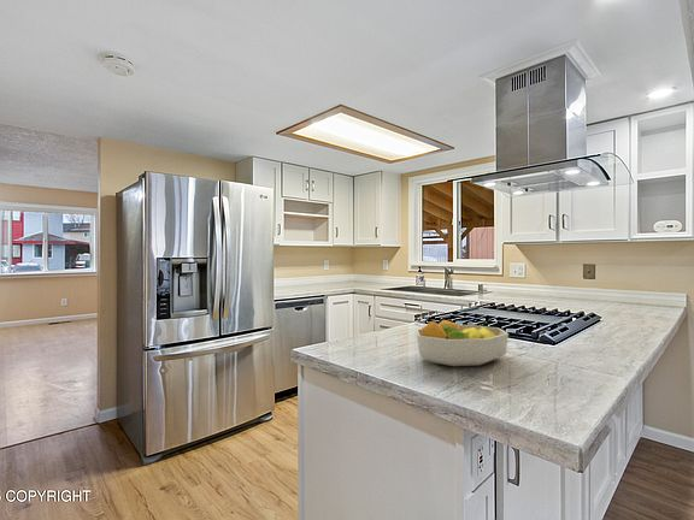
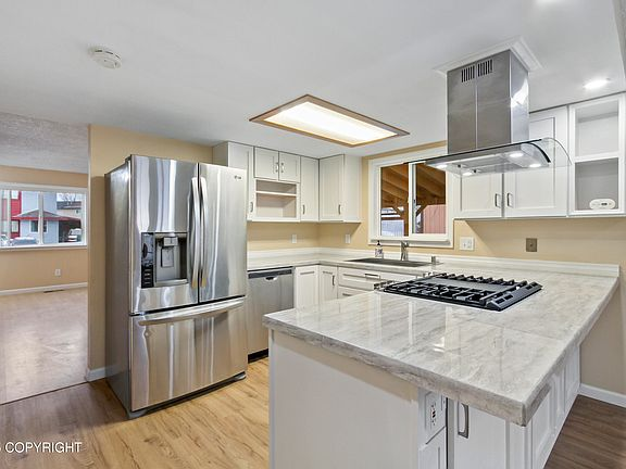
- fruit bowl [414,319,510,367]
